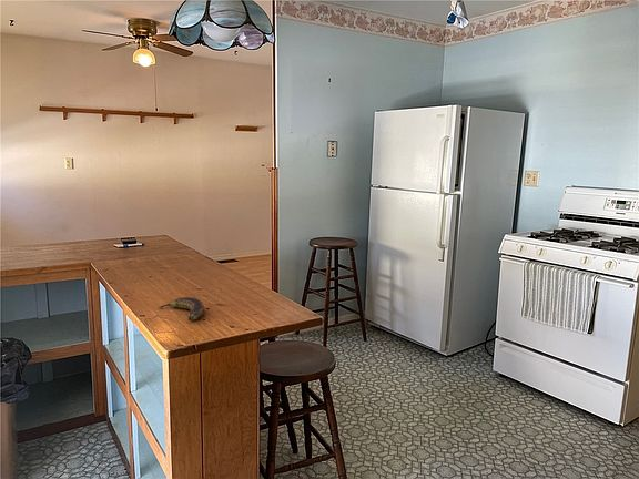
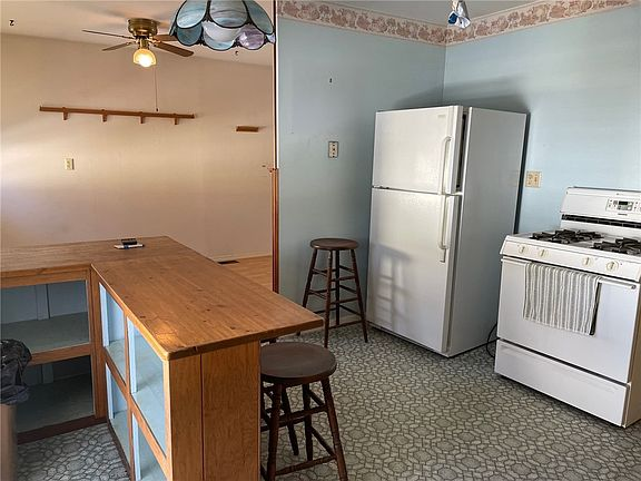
- banana [156,296,205,322]
